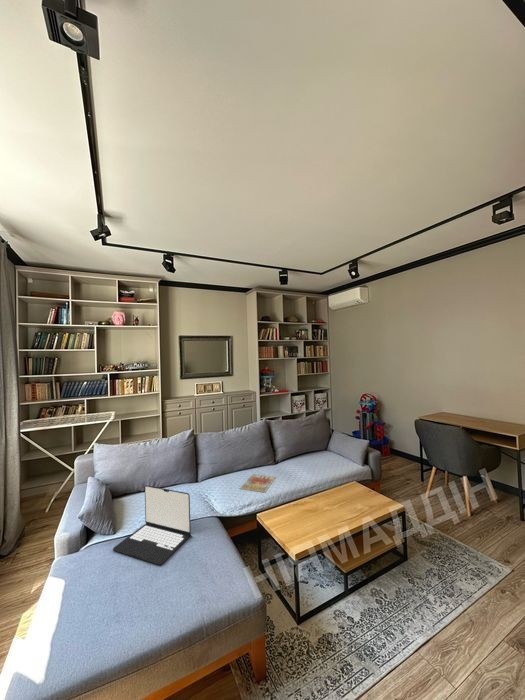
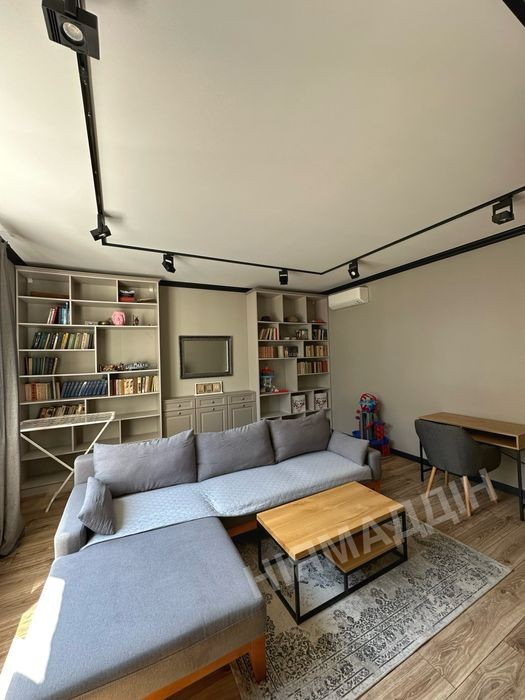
- magazine [238,473,277,493]
- laptop [112,484,192,566]
